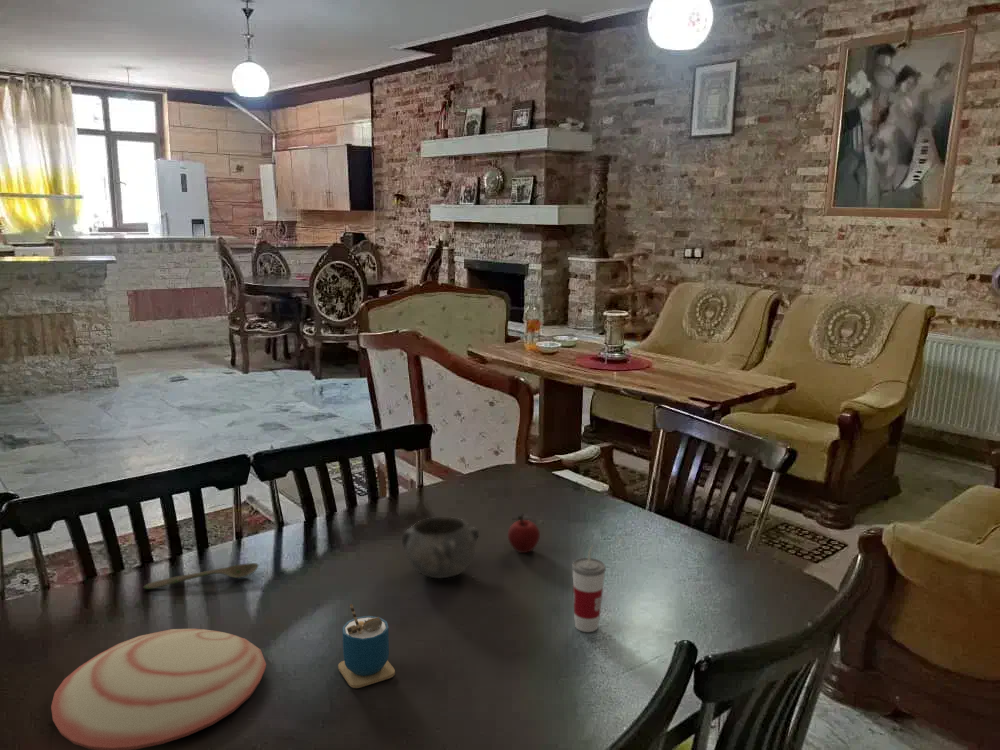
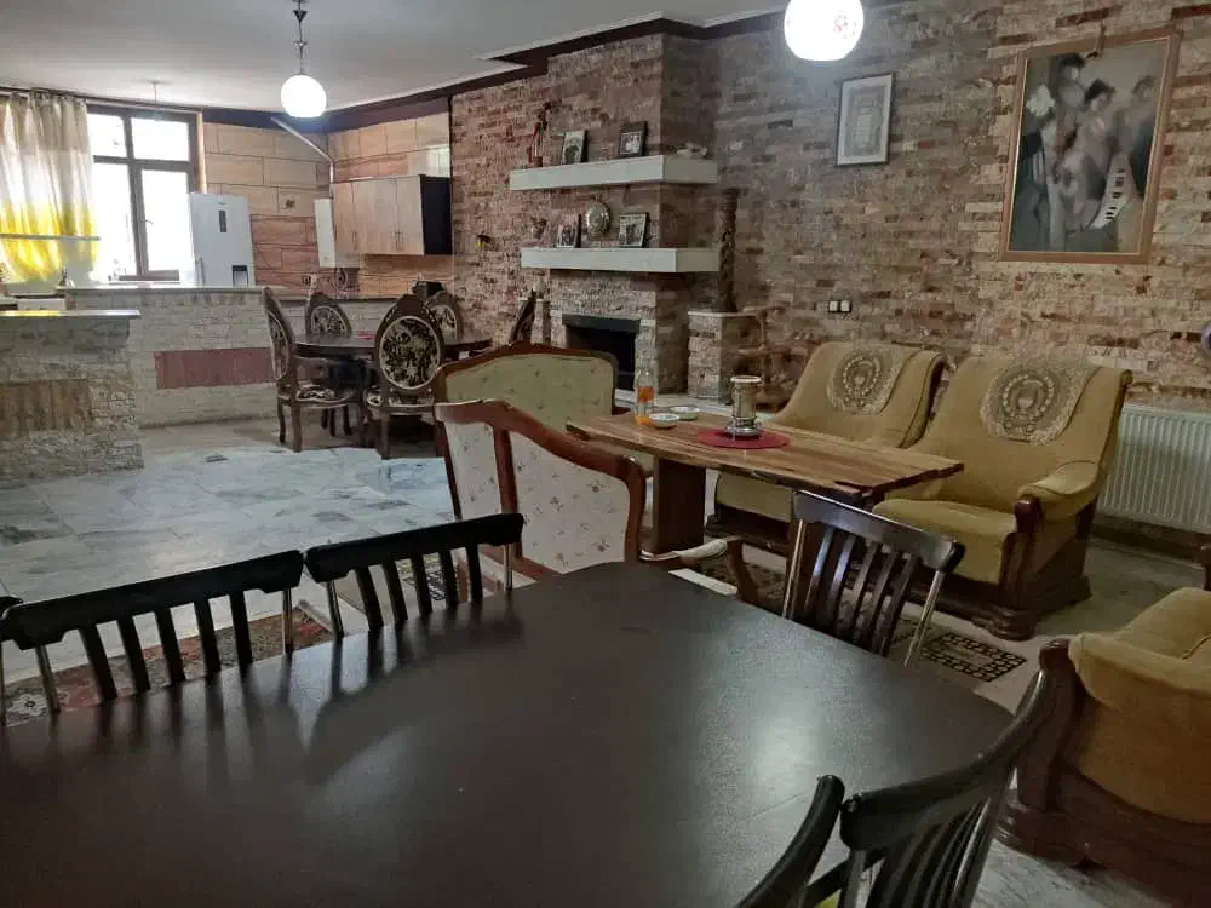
- cup [571,544,607,633]
- cup [337,603,396,689]
- decorative bowl [401,516,480,579]
- apple [507,513,541,554]
- spoon [143,562,259,590]
- plate [50,628,267,750]
